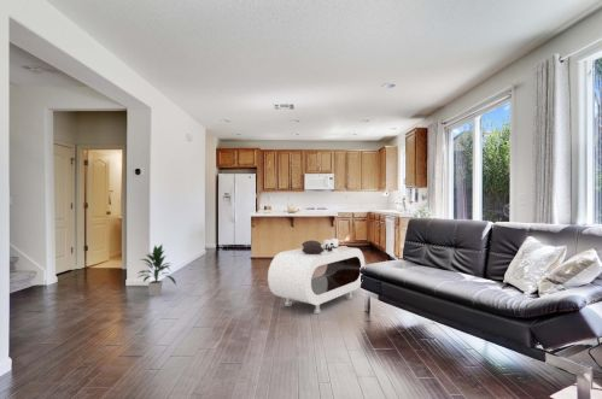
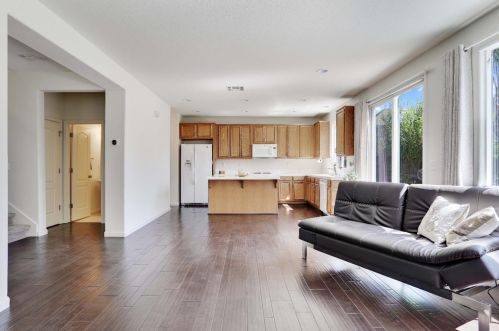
- indoor plant [136,243,177,298]
- coffee table [267,237,366,315]
